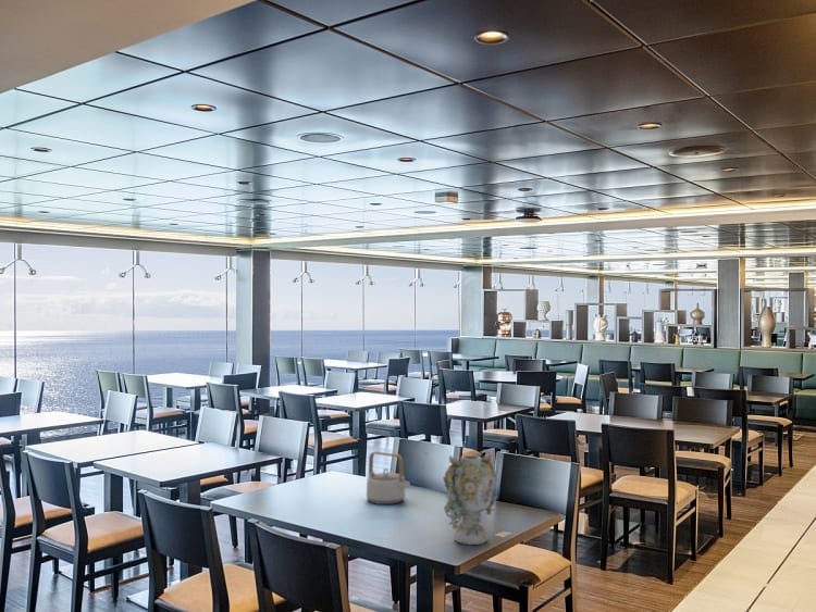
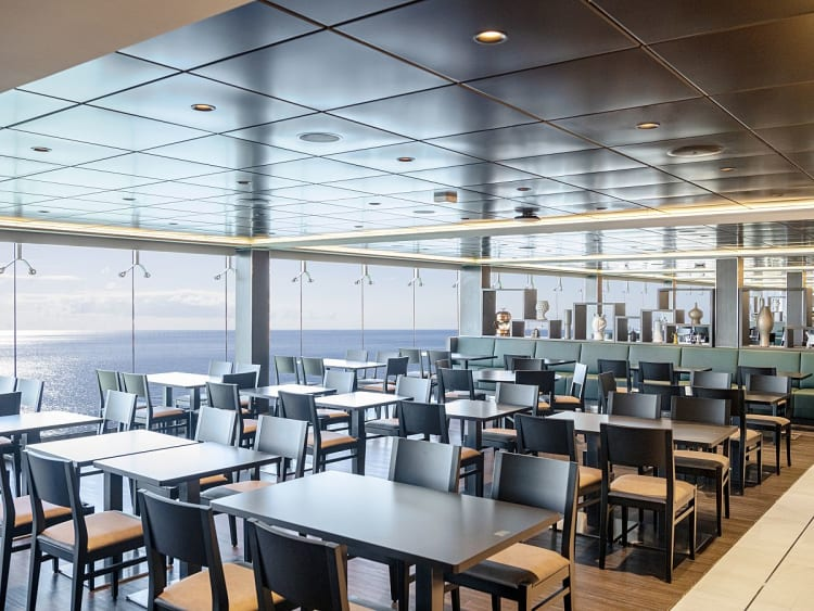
- vase [442,452,498,546]
- teapot [366,450,411,505]
